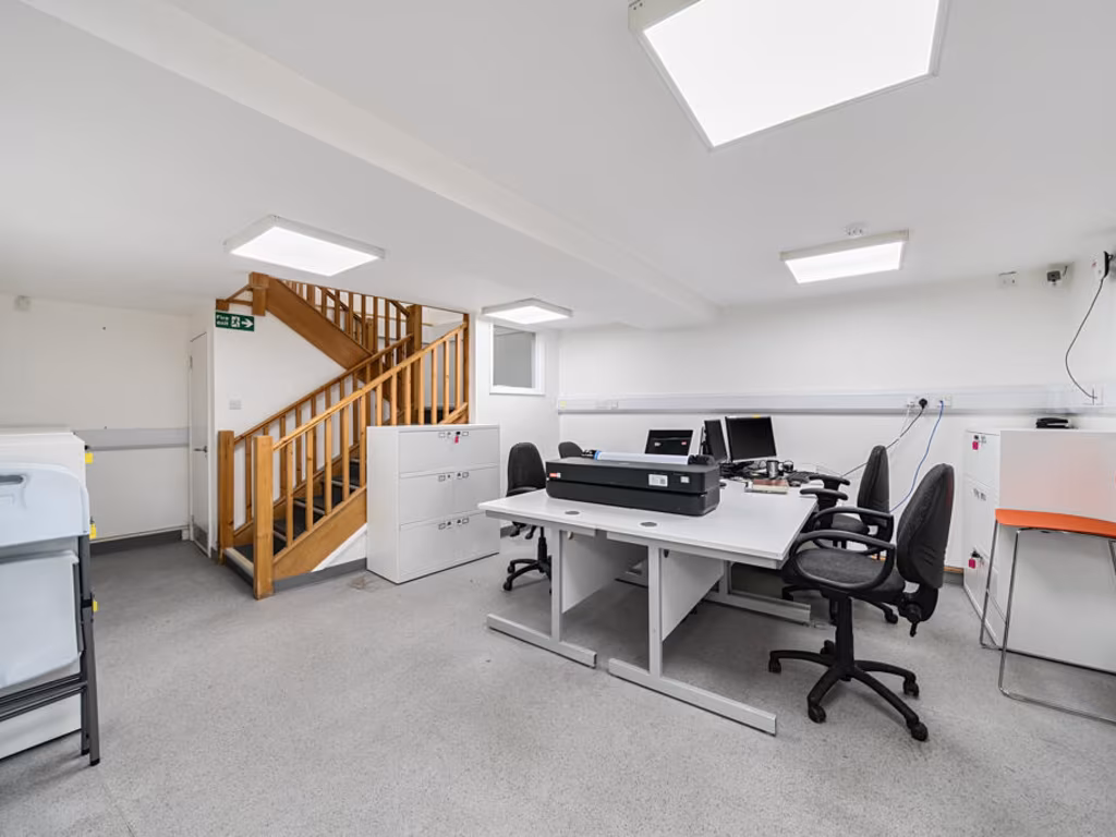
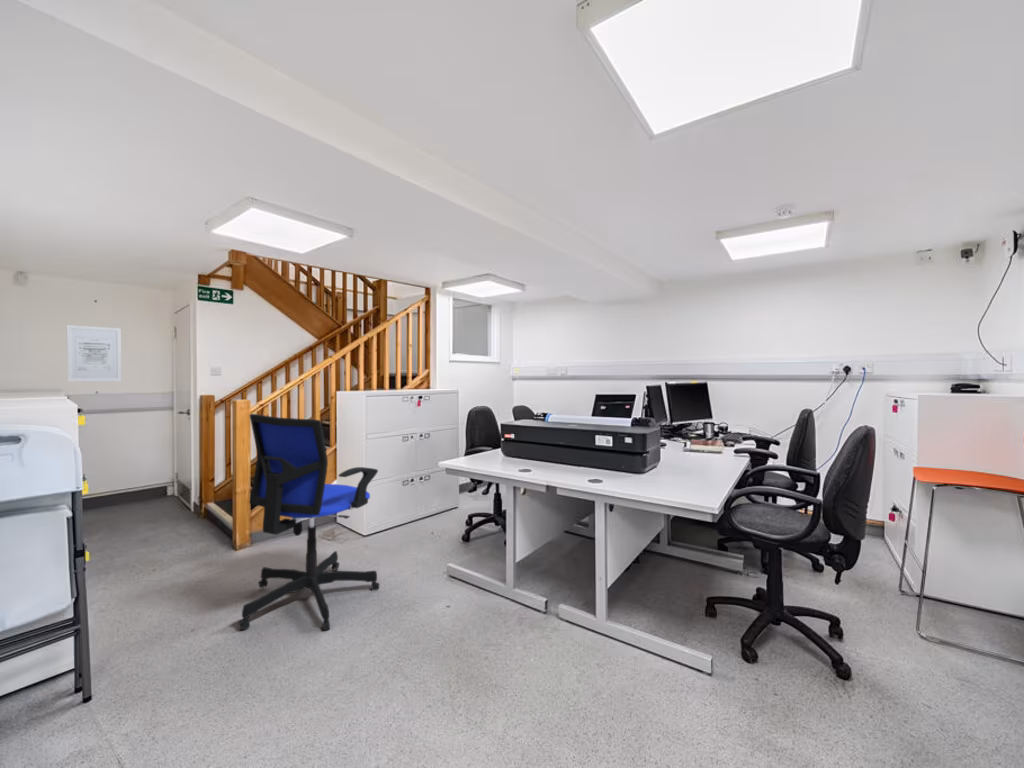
+ wall art [66,324,122,383]
+ office chair [237,413,380,632]
